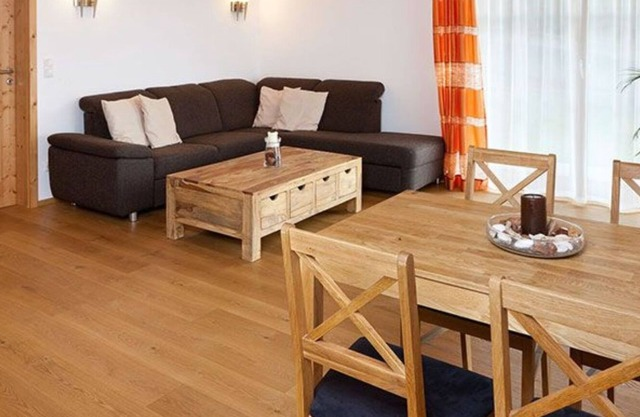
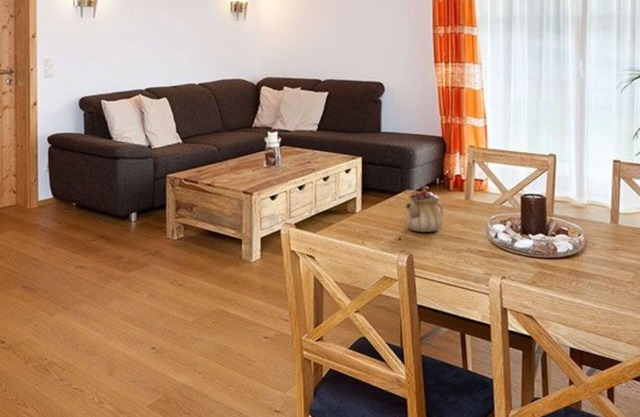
+ teapot [404,185,444,233]
